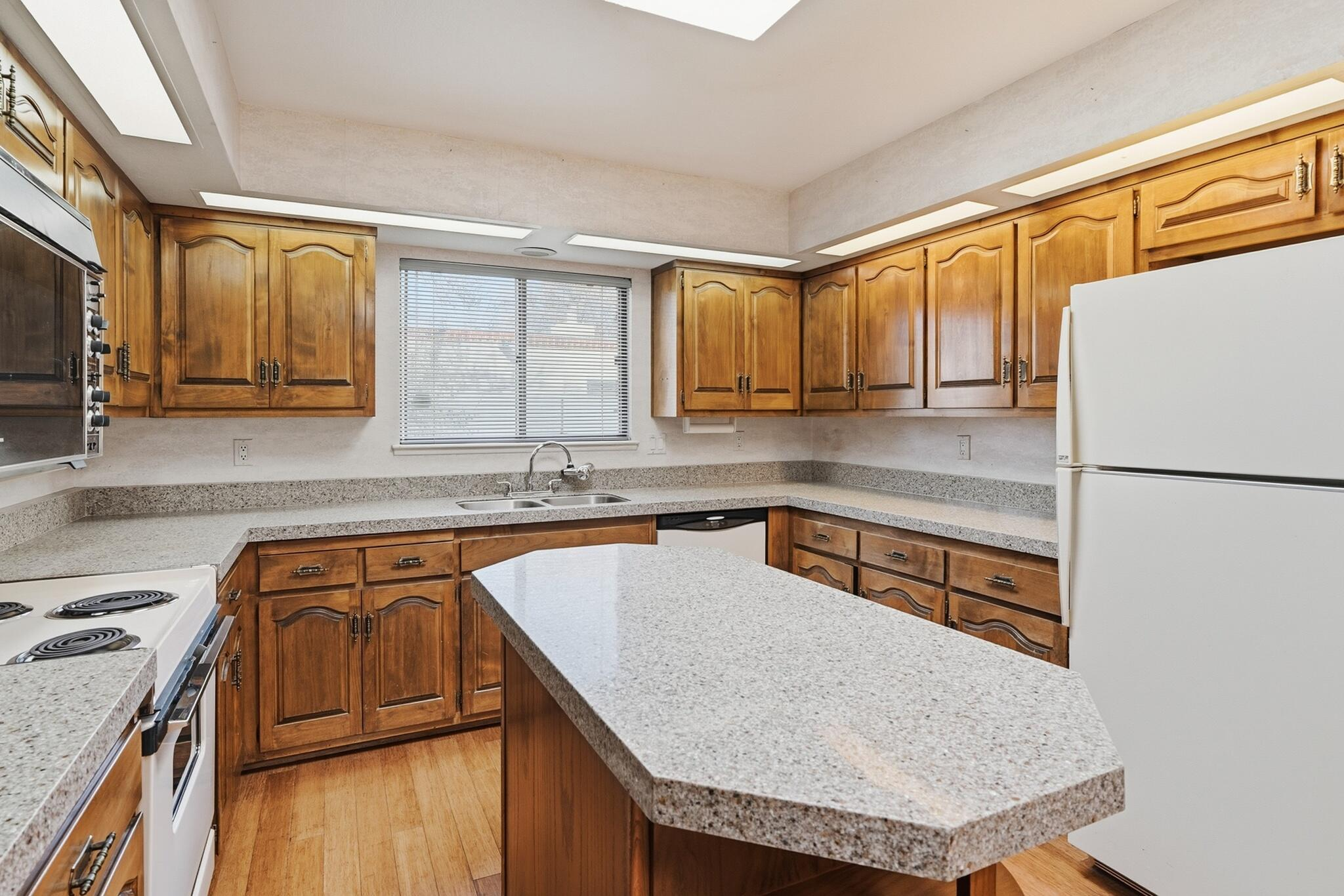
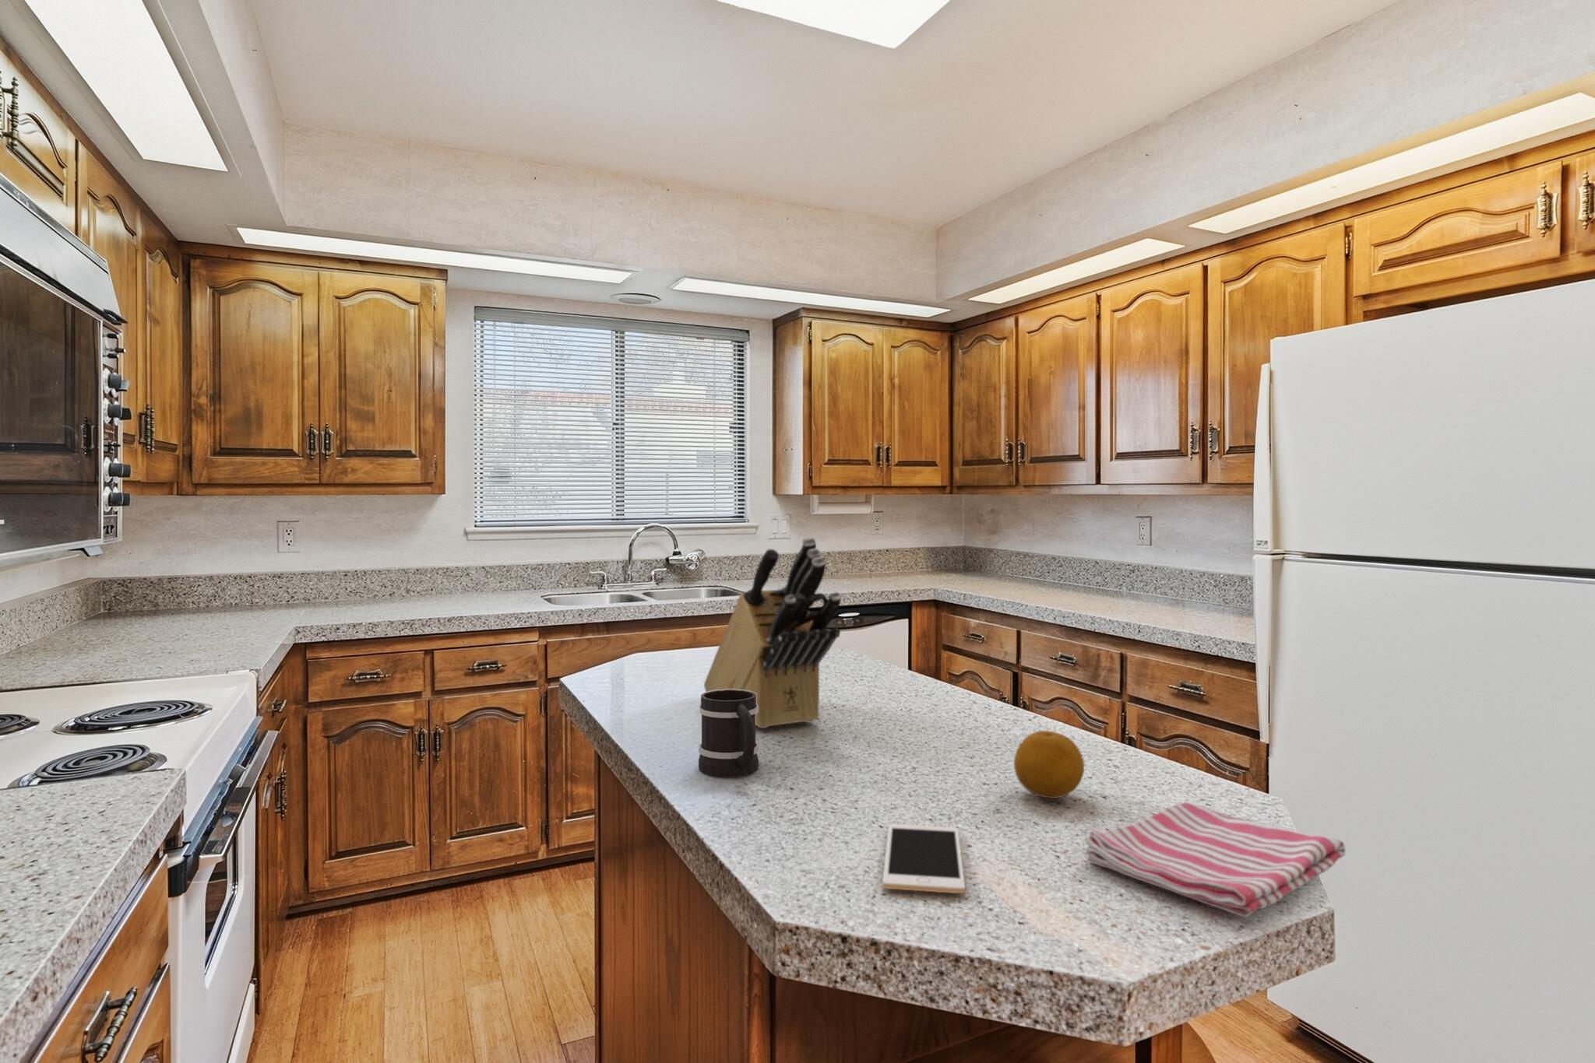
+ knife block [704,536,841,730]
+ mug [698,689,760,777]
+ fruit [1013,730,1085,800]
+ dish towel [1085,801,1346,918]
+ cell phone [882,823,966,895]
